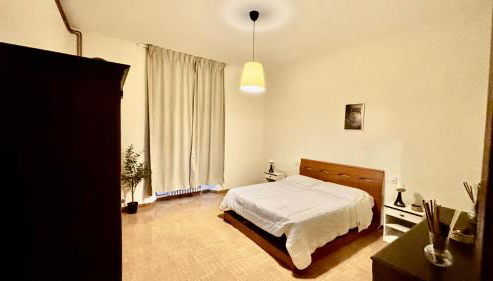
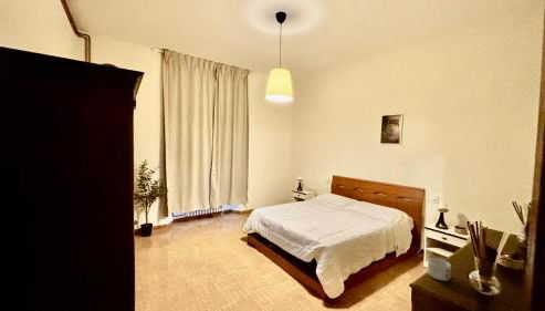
+ mug [427,257,452,282]
